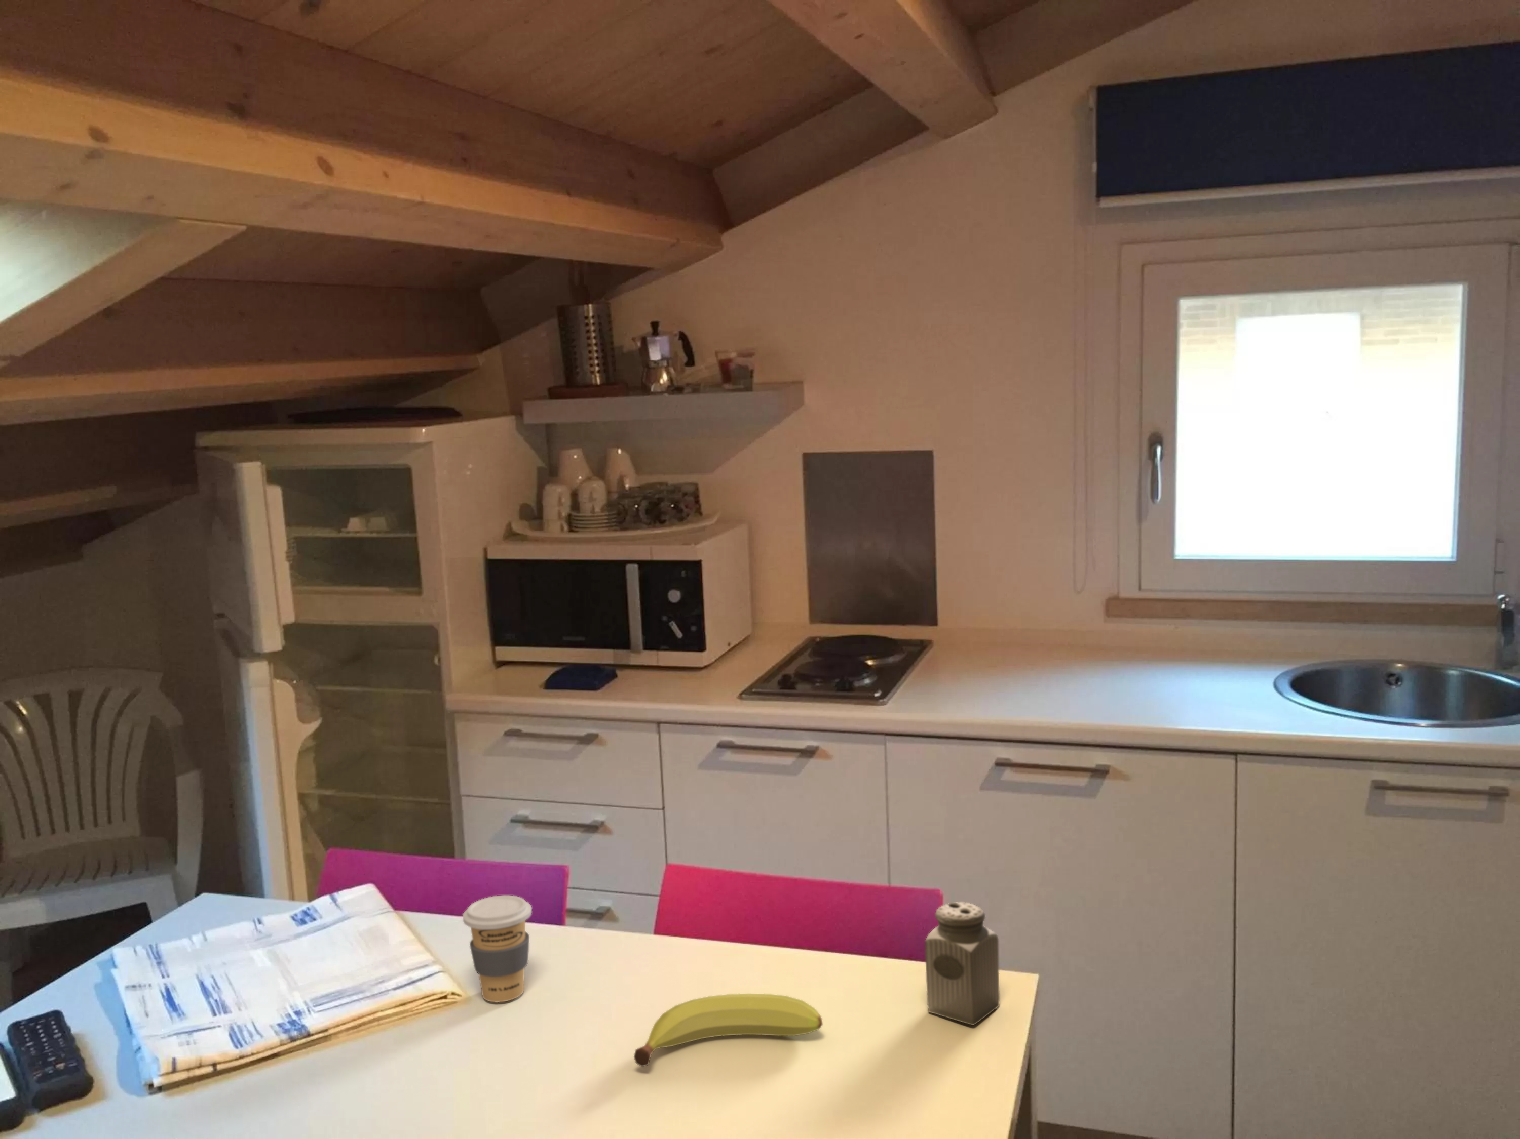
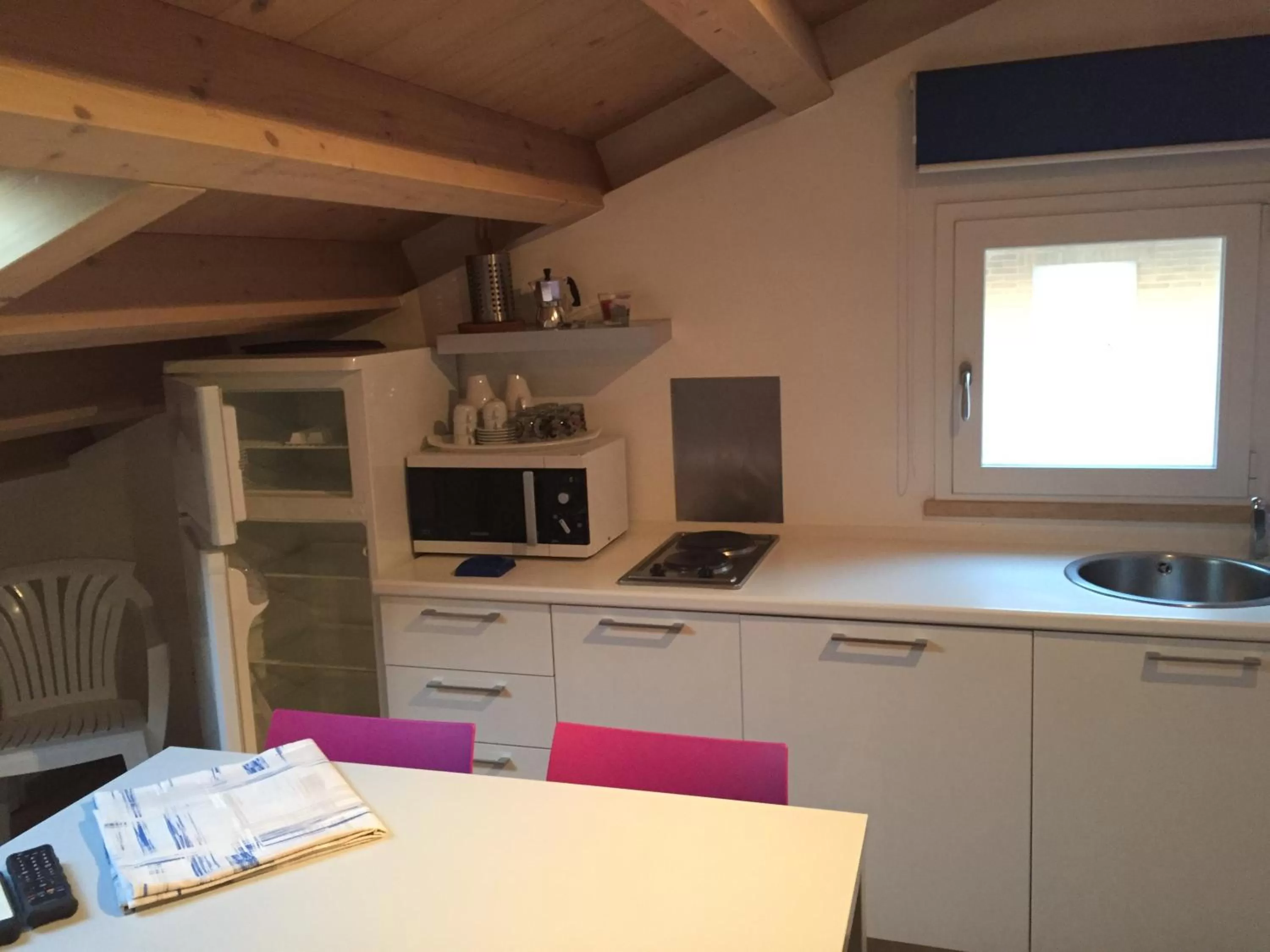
- fruit [633,993,823,1067]
- salt shaker [924,902,1001,1025]
- coffee cup [462,895,531,1003]
